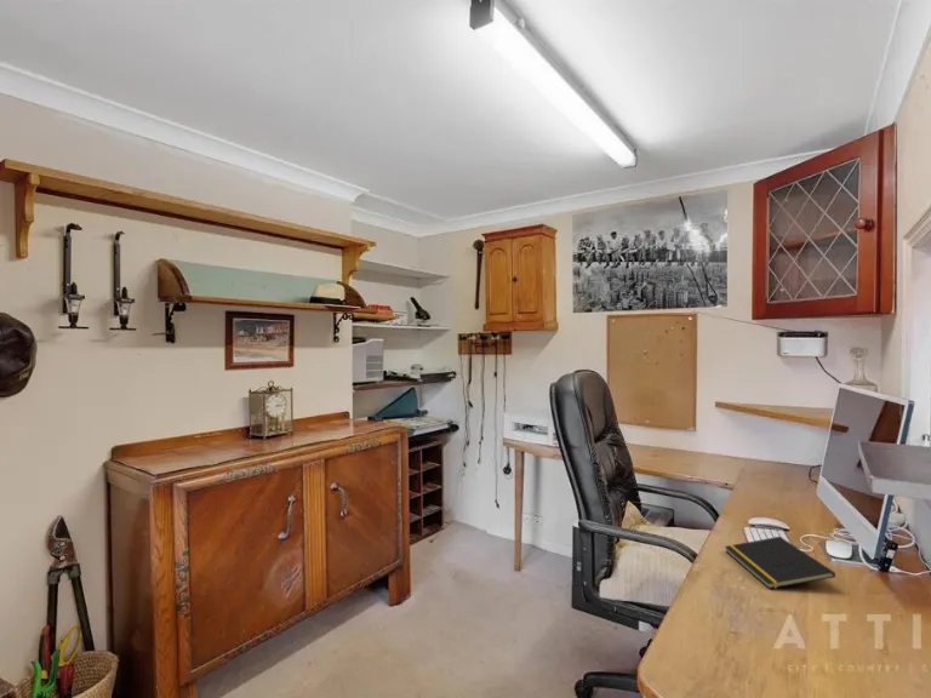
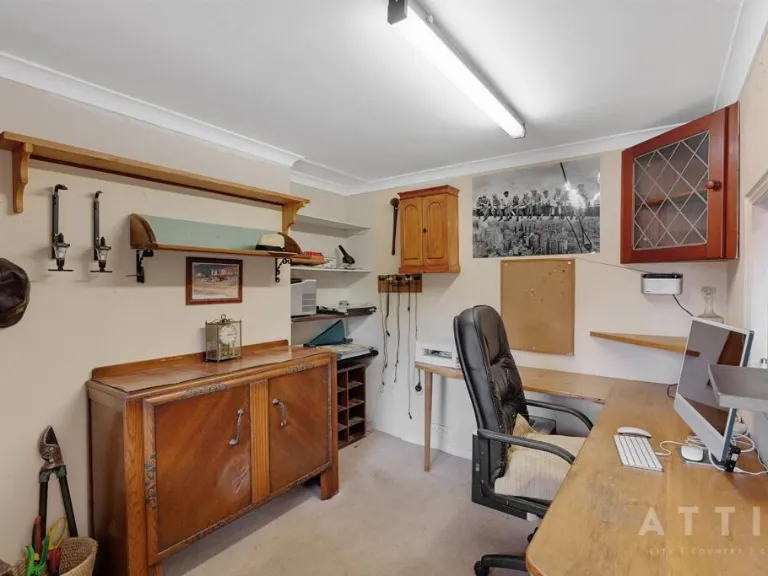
- notepad [724,536,836,590]
